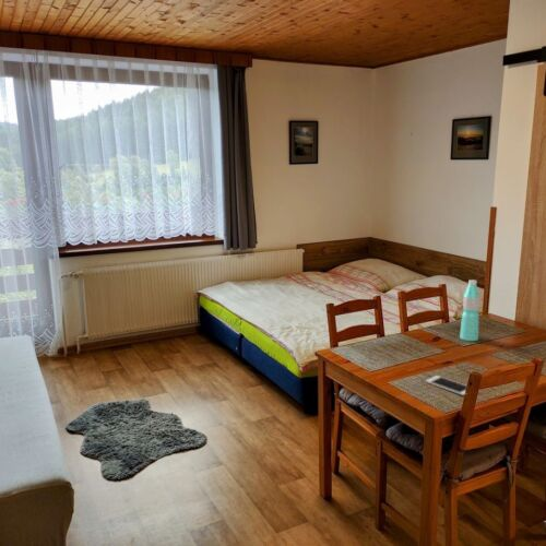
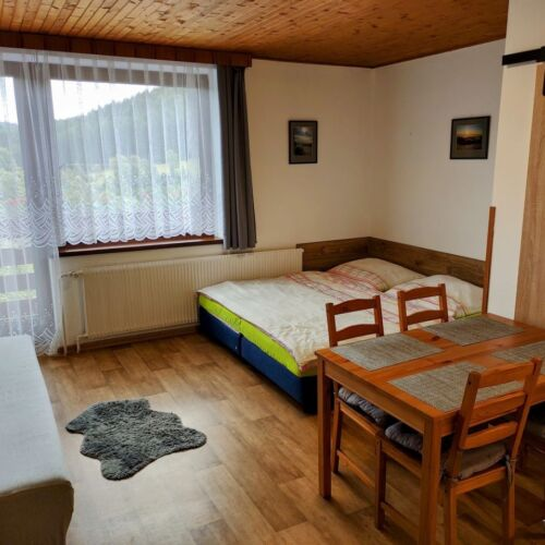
- cell phone [425,375,467,396]
- water bottle [459,278,480,342]
